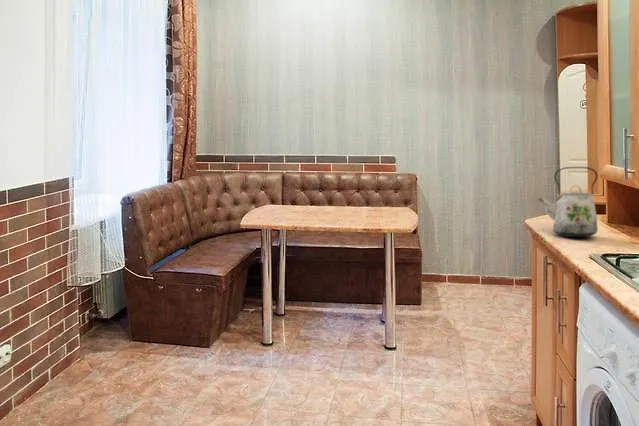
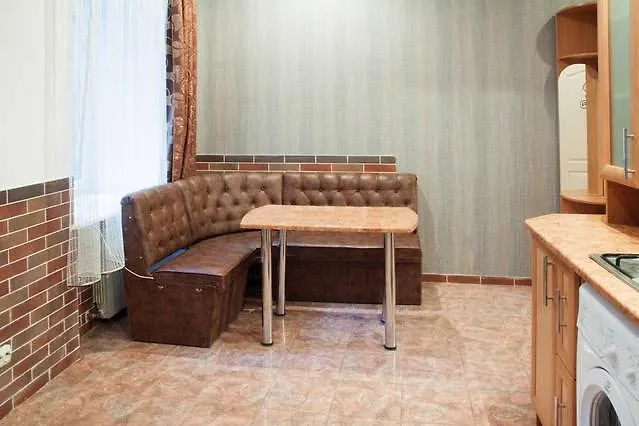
- kettle [536,166,599,238]
